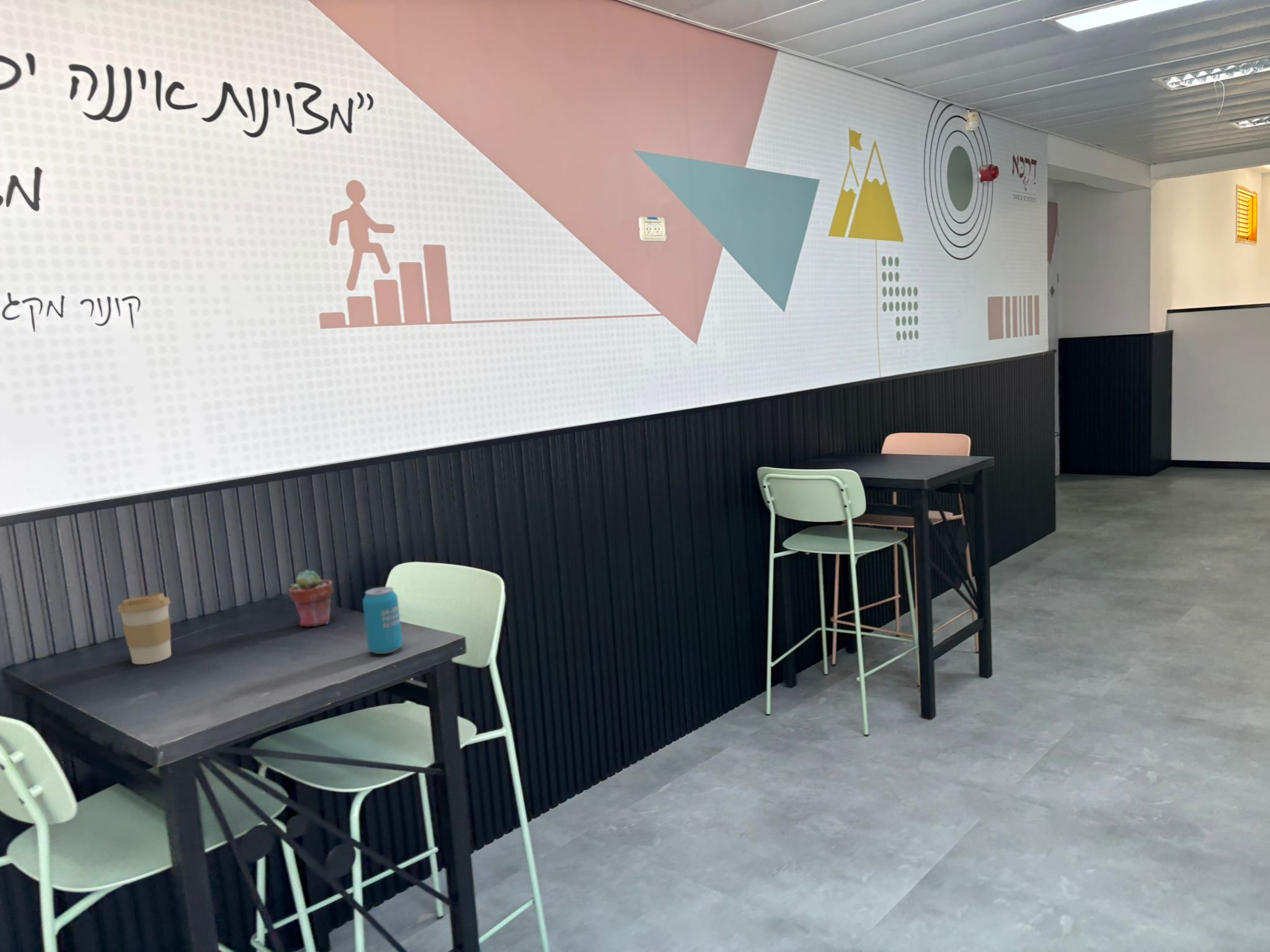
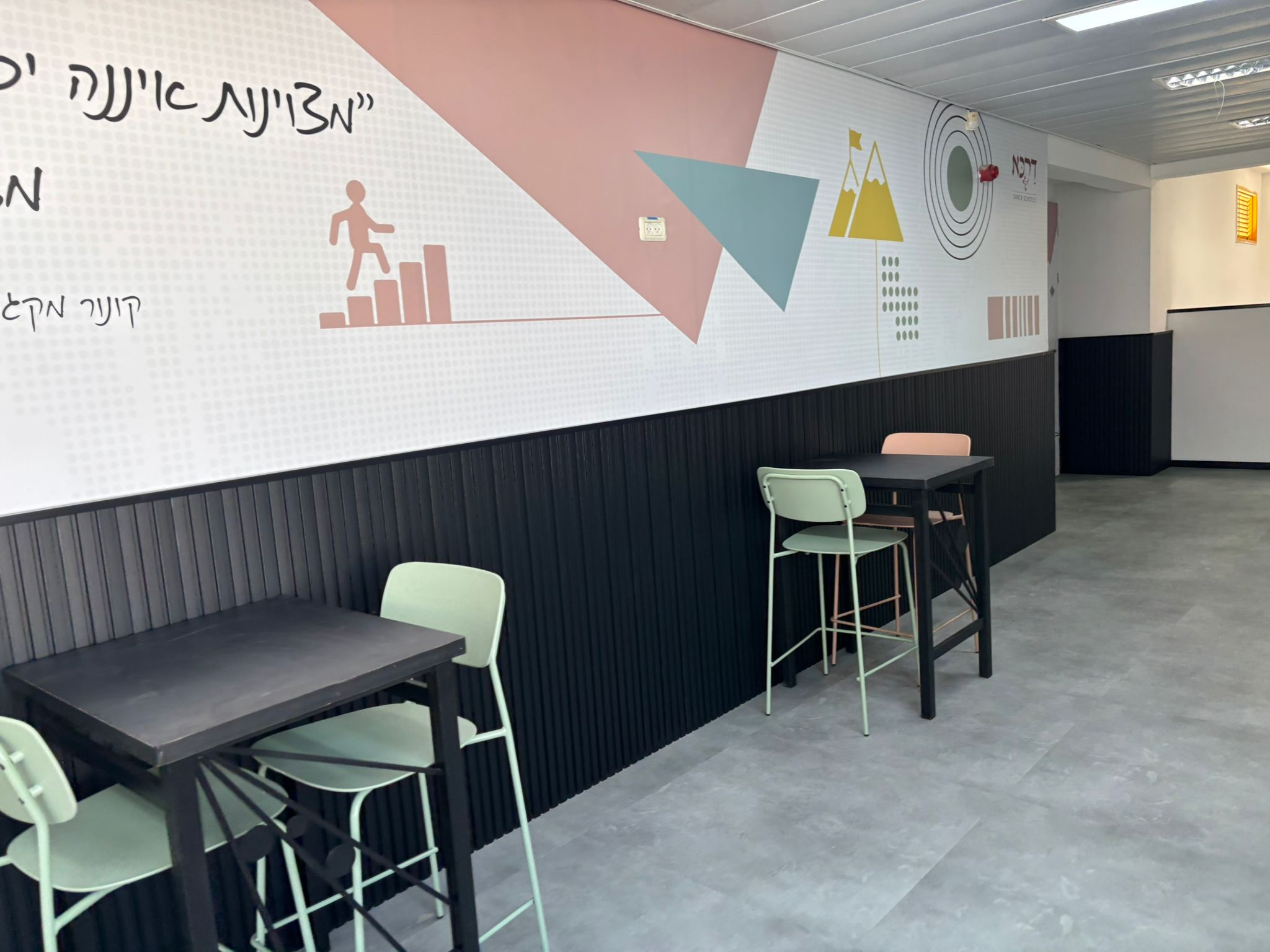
- potted succulent [288,569,334,627]
- beverage can [362,586,403,655]
- coffee cup [117,593,172,665]
